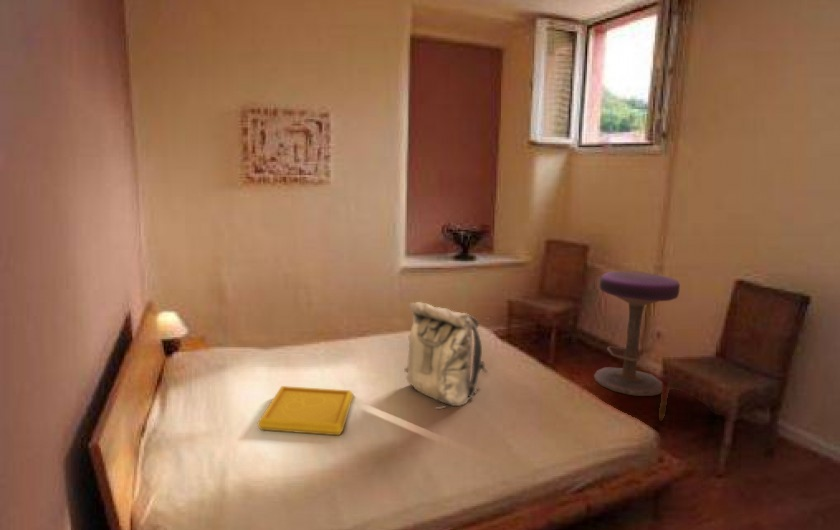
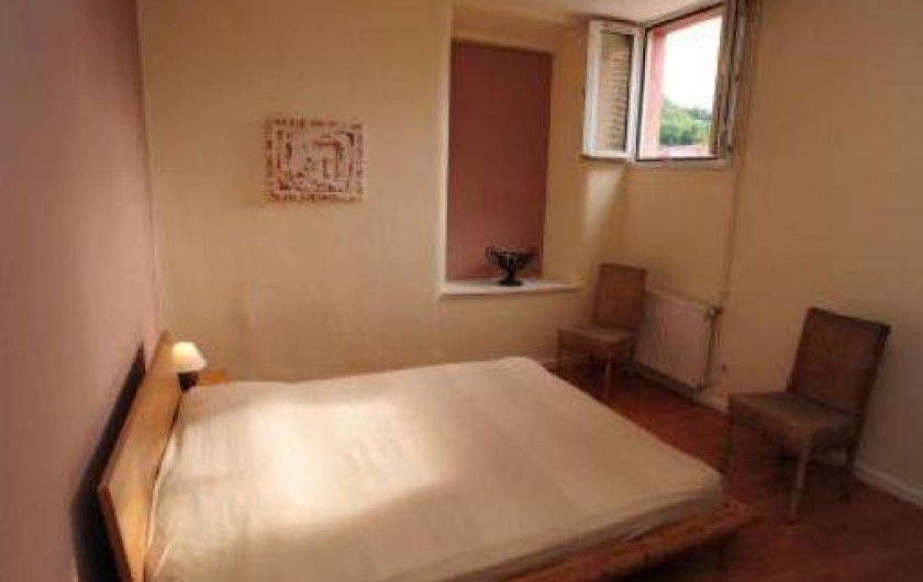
- backpack [403,301,488,410]
- serving tray [256,385,354,436]
- stool [593,270,681,397]
